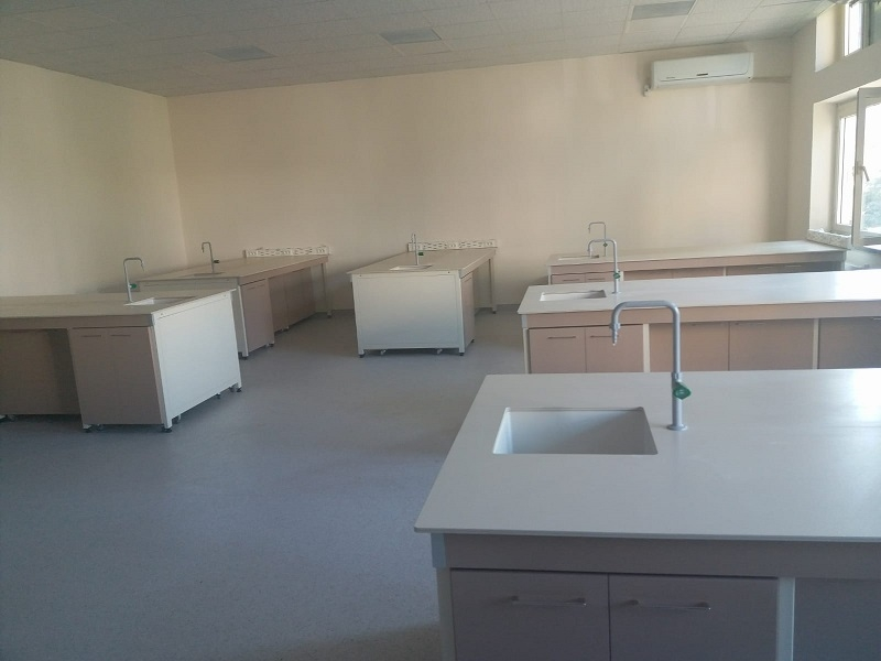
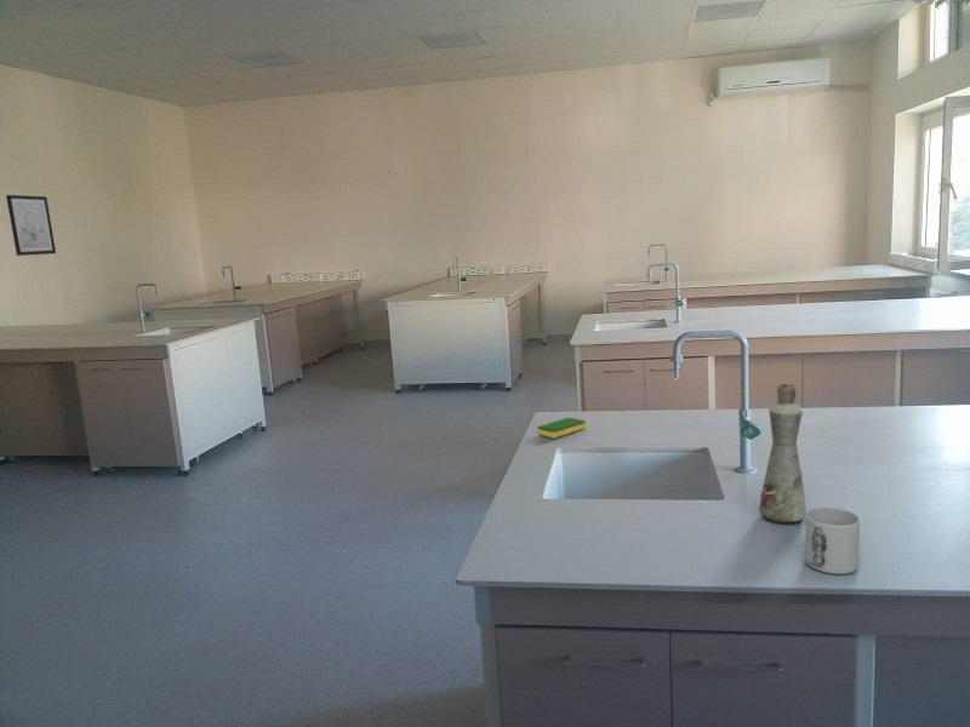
+ dish sponge [536,416,587,440]
+ wall art [5,194,57,257]
+ bottle [758,382,808,523]
+ mug [804,506,861,576]
